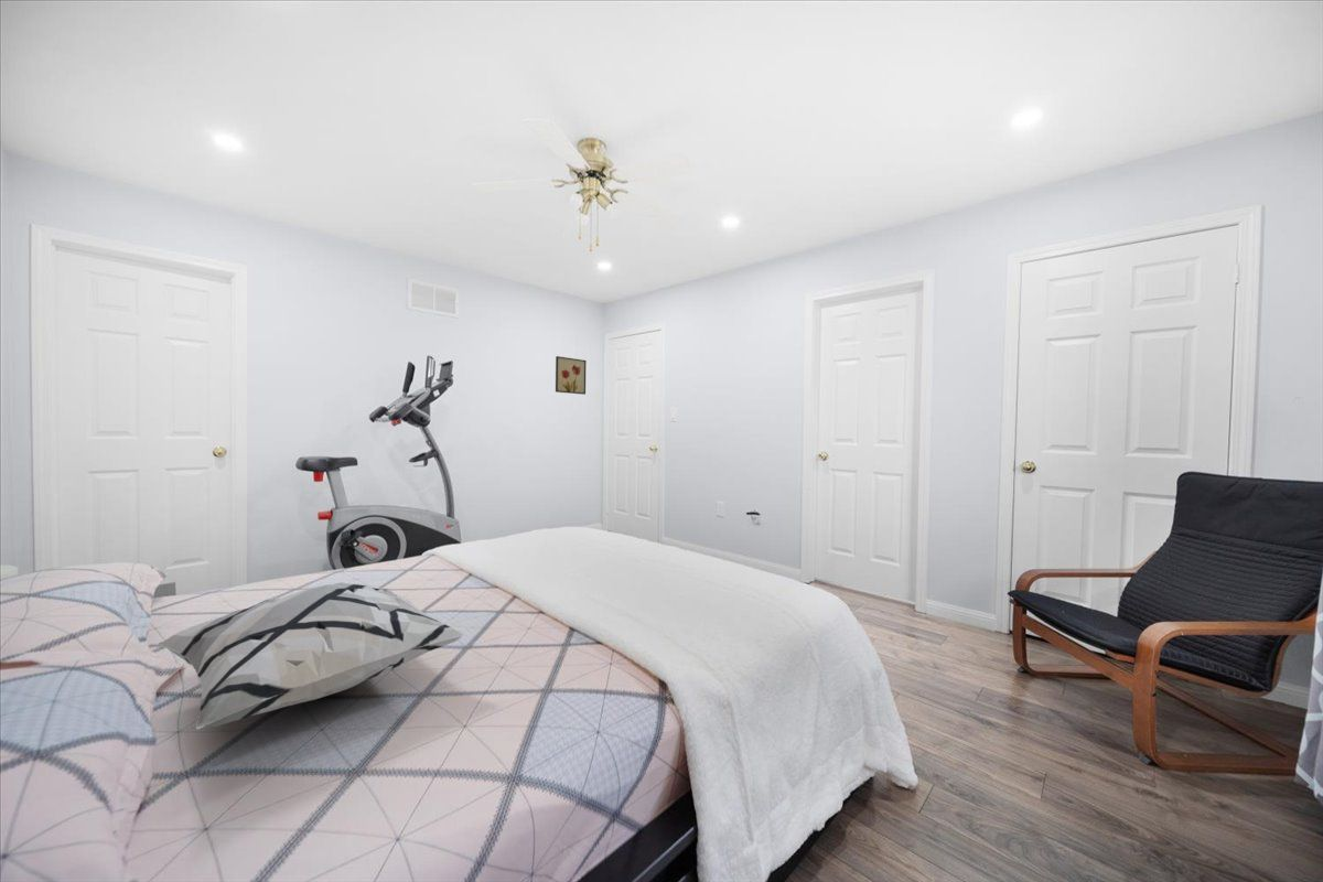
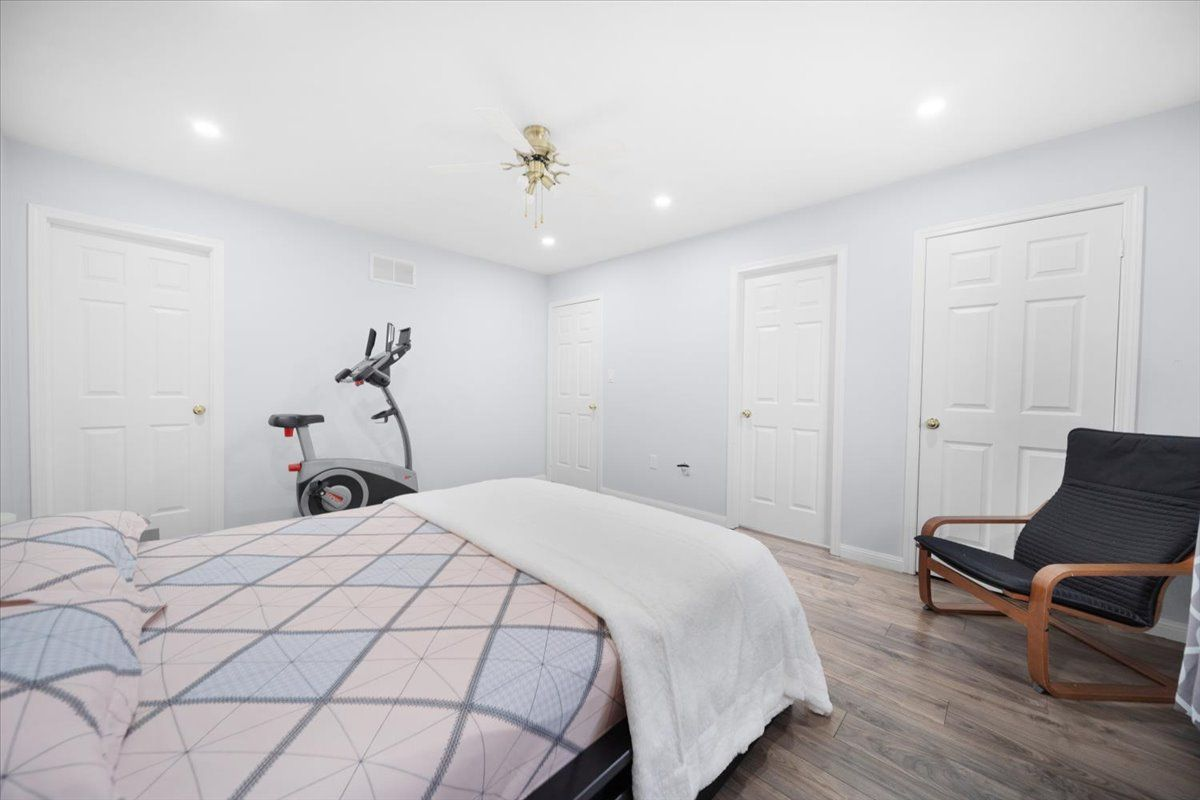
- decorative pillow [158,581,466,730]
- wall art [555,355,588,396]
